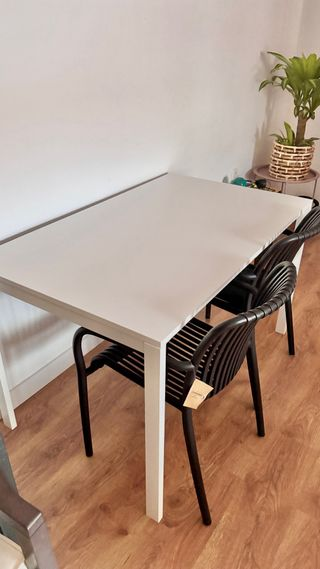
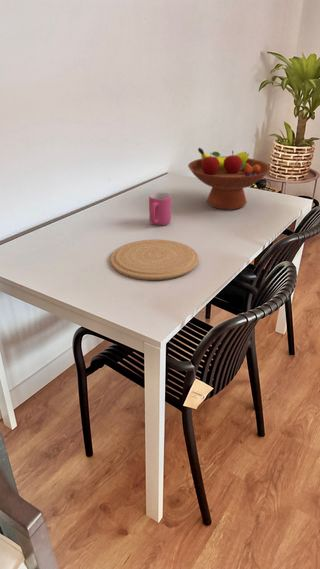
+ mug [148,192,172,226]
+ plate [109,238,199,281]
+ fruit bowl [187,147,272,211]
